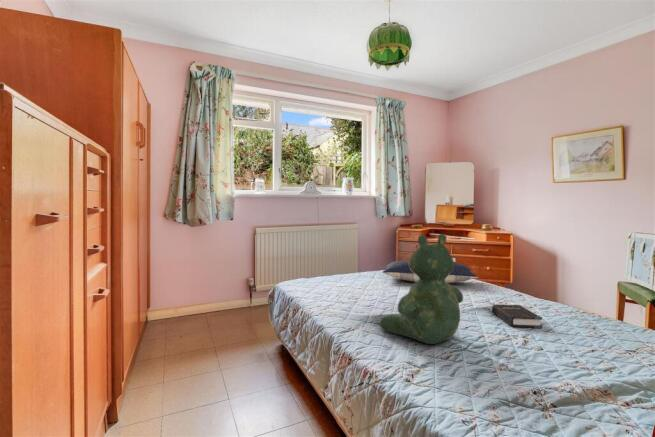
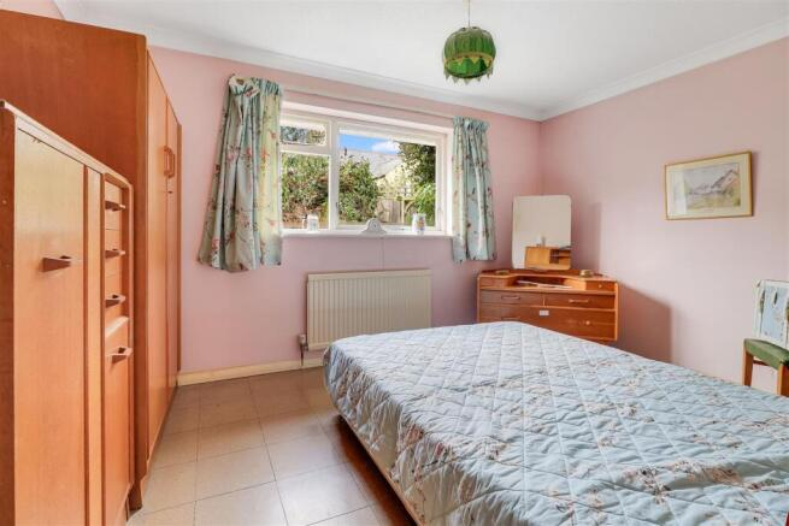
- teddy bear [379,233,464,345]
- hardback book [491,303,543,329]
- pillow [381,259,479,284]
